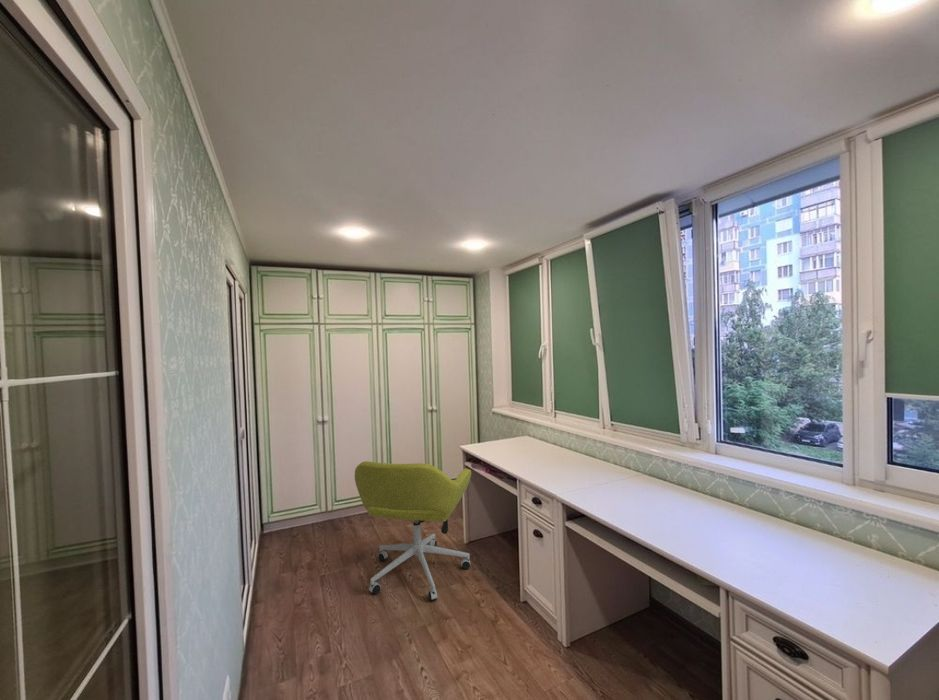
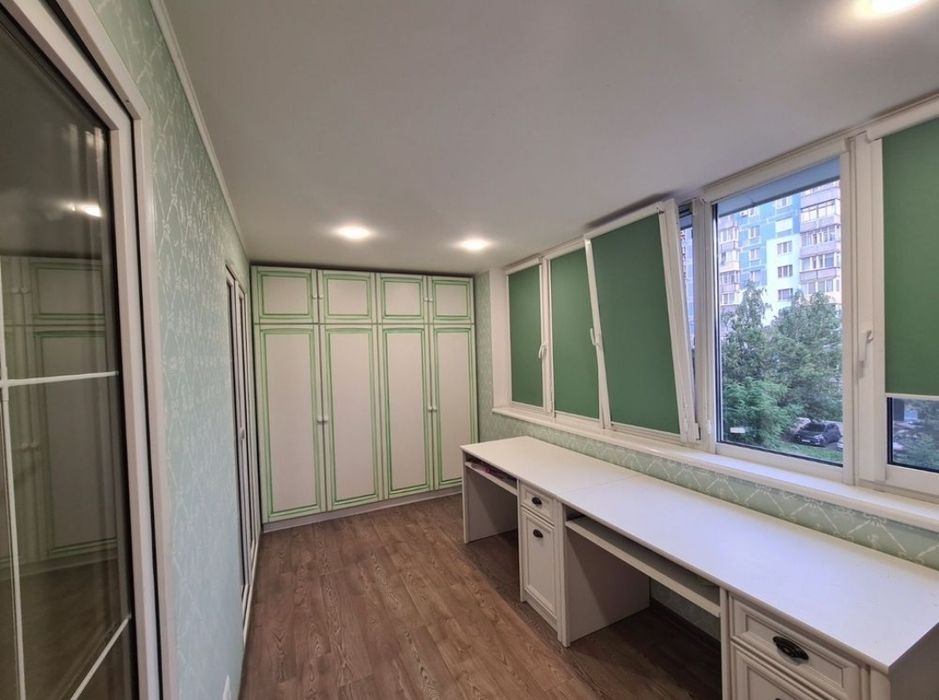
- office chair [354,460,472,602]
